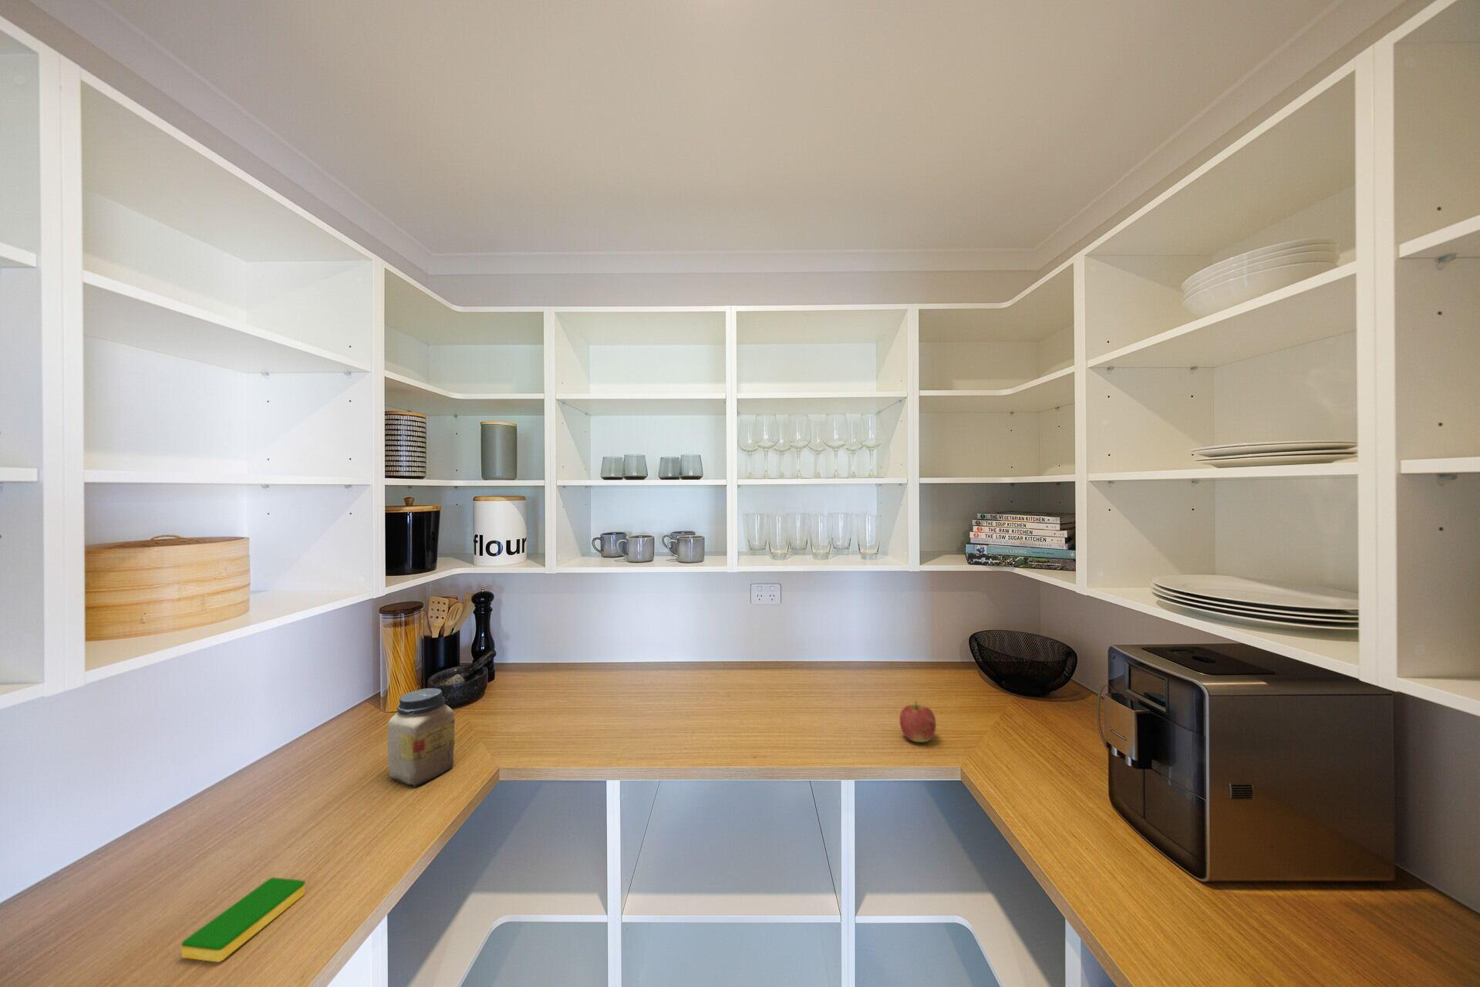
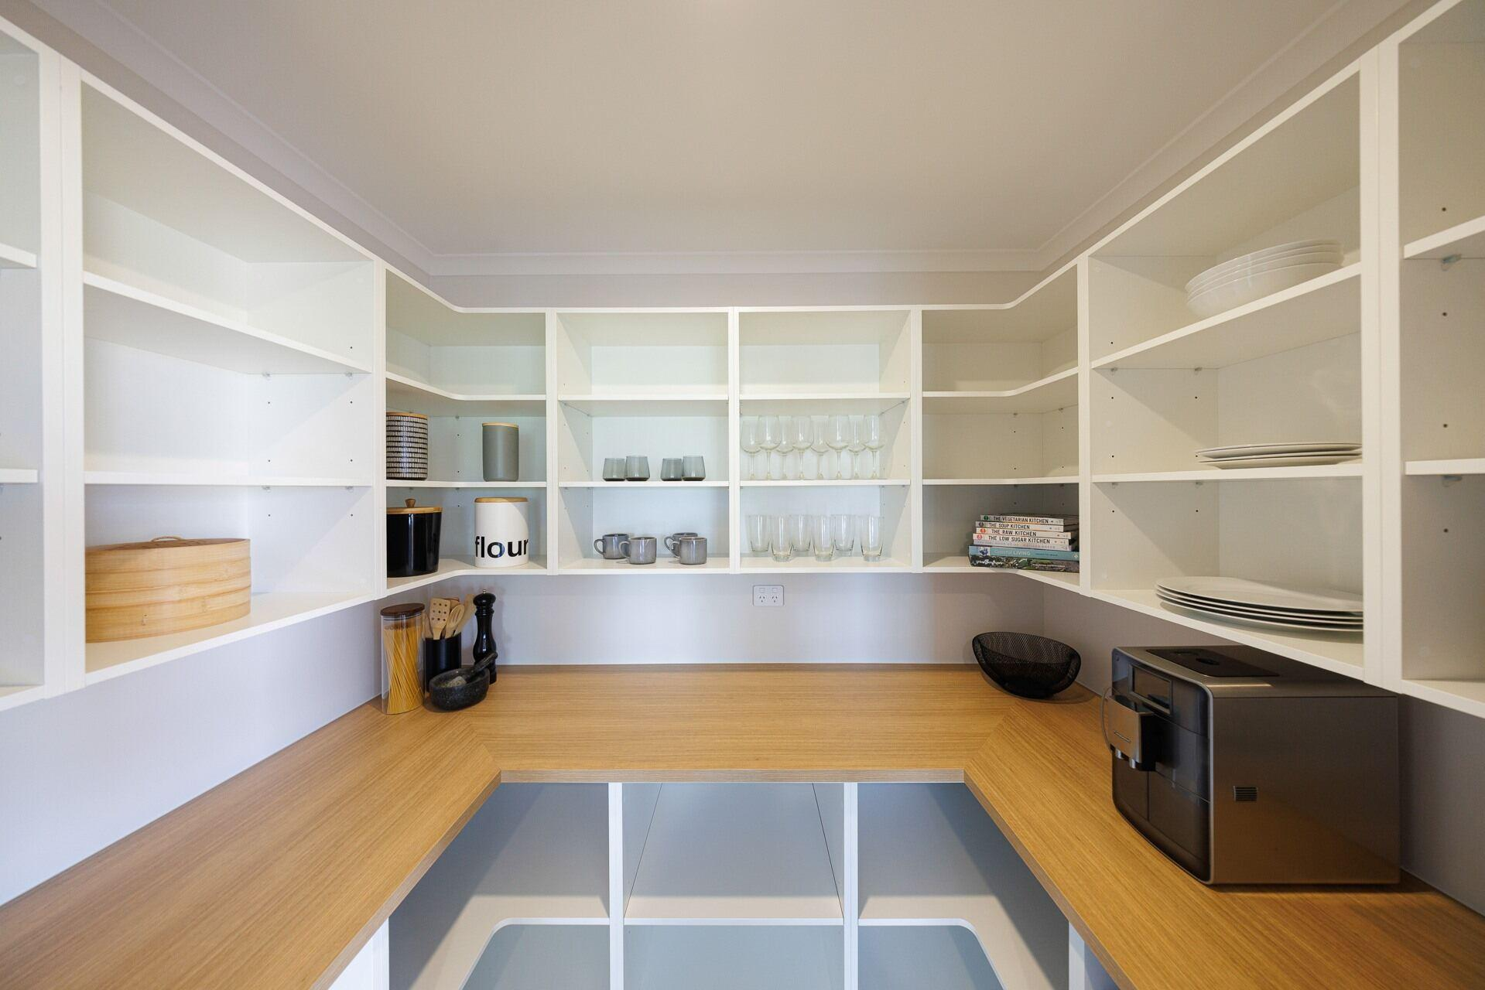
- dish sponge [182,877,305,963]
- apple [899,701,937,744]
- jar [387,687,456,788]
